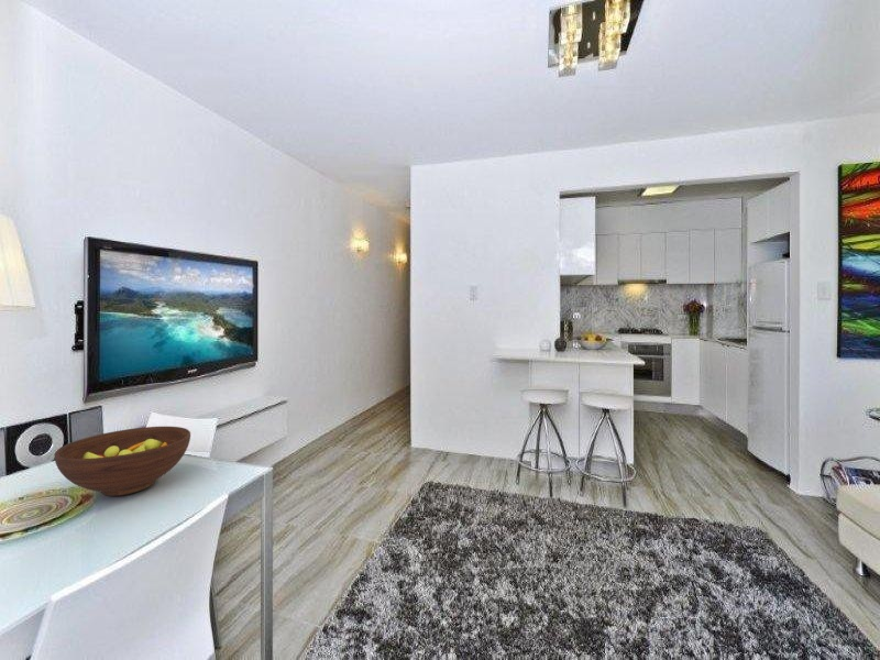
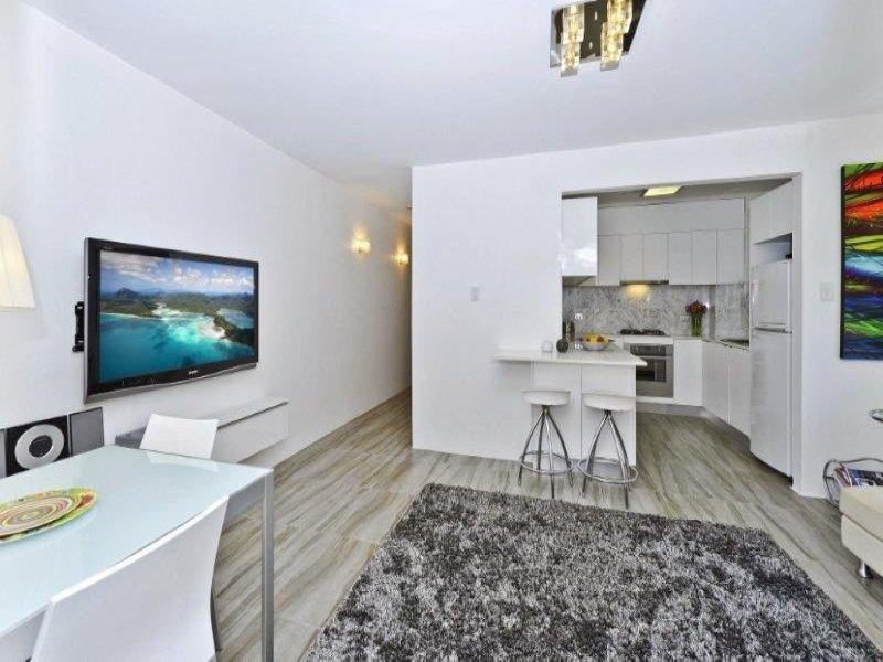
- fruit bowl [53,426,191,497]
